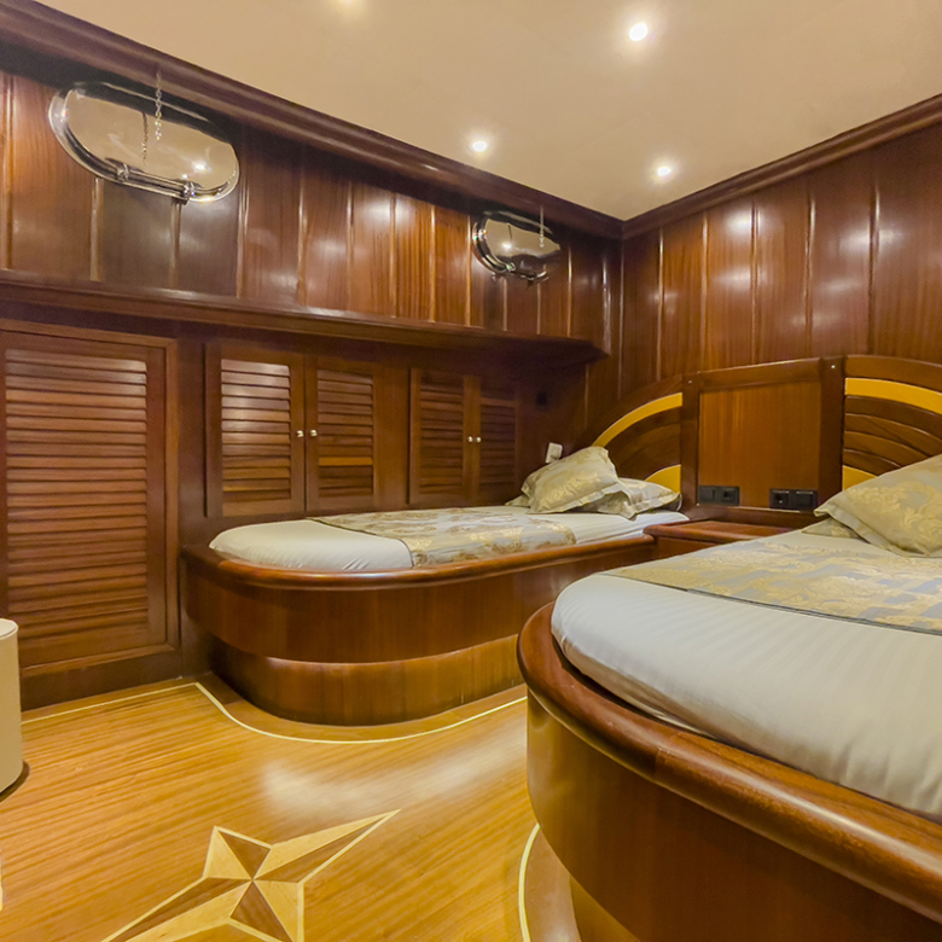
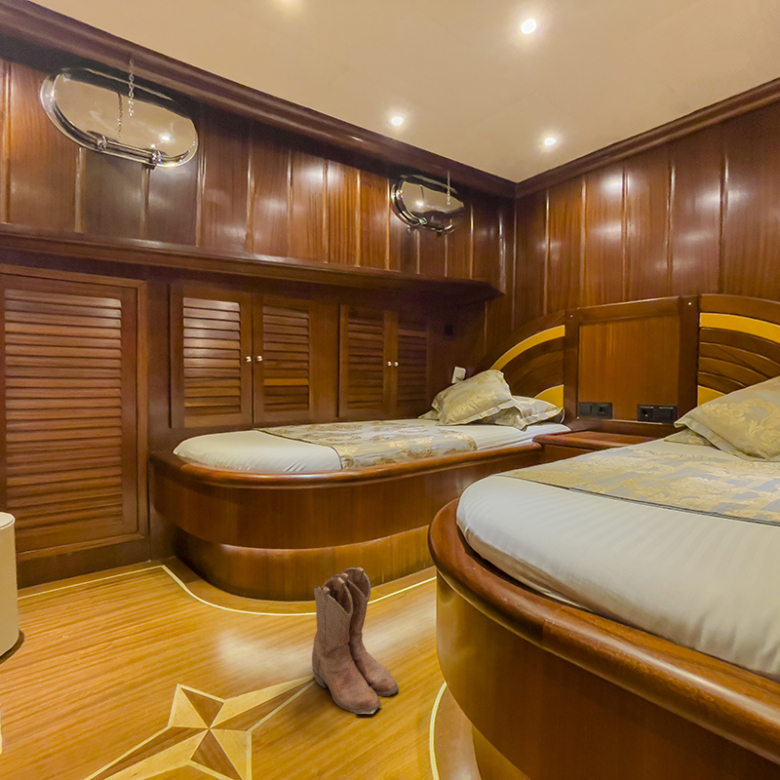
+ boots [311,566,400,715]
